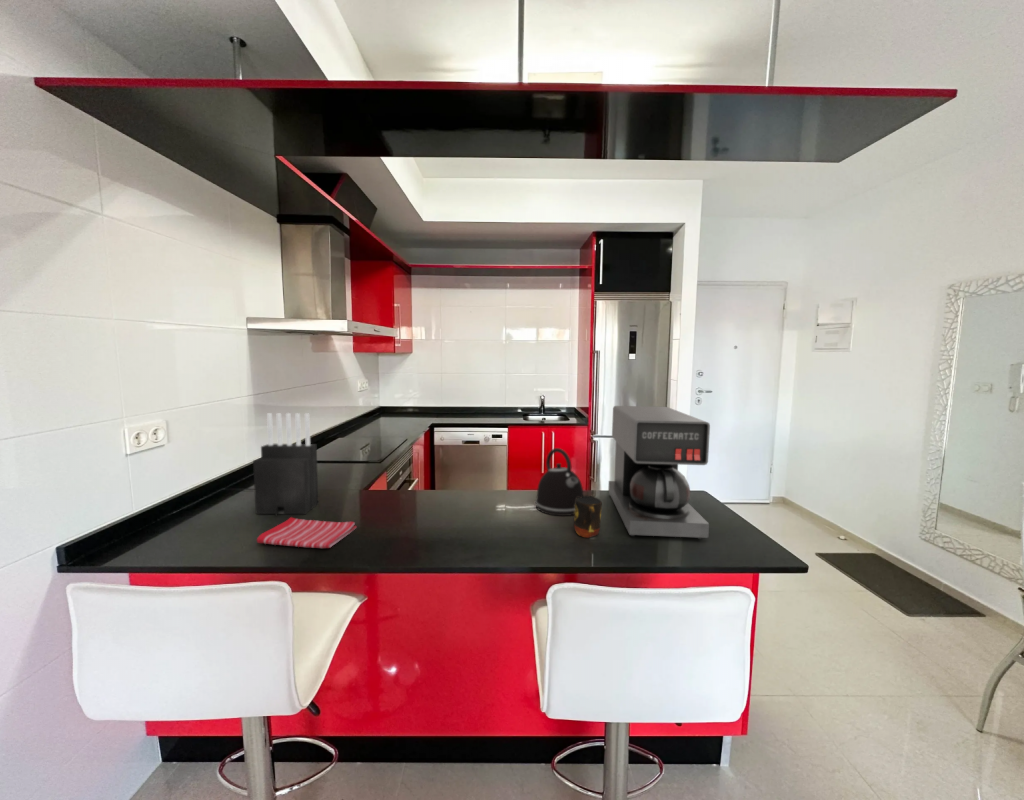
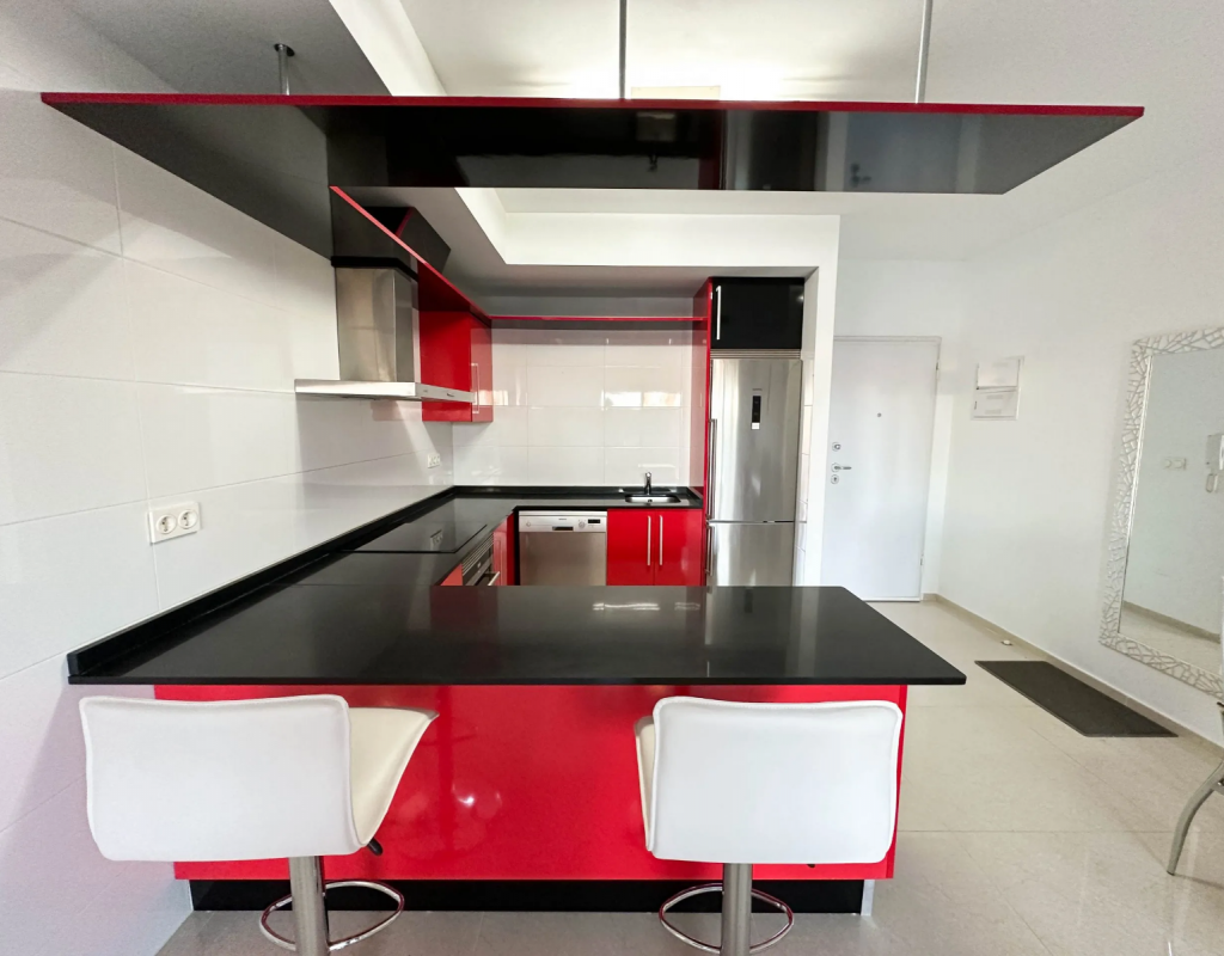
- knife block [252,412,319,517]
- mug [573,494,603,539]
- kettle [534,447,584,517]
- dish towel [256,516,358,549]
- coffee maker [607,405,711,540]
